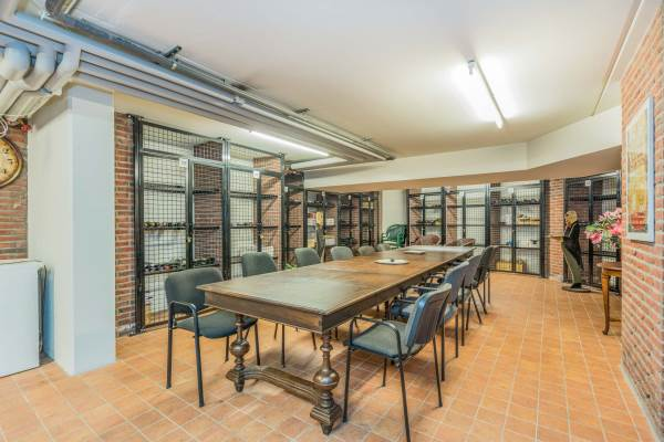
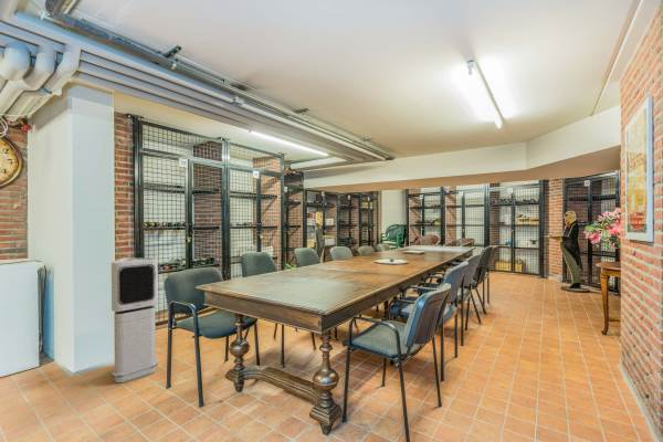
+ air purifier [110,256,159,383]
